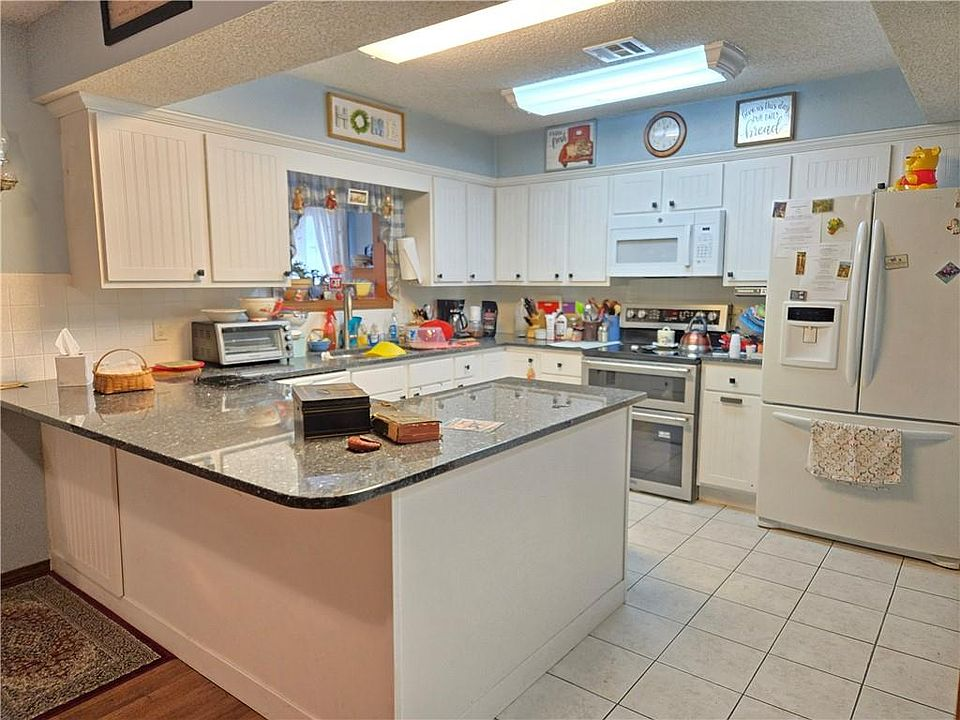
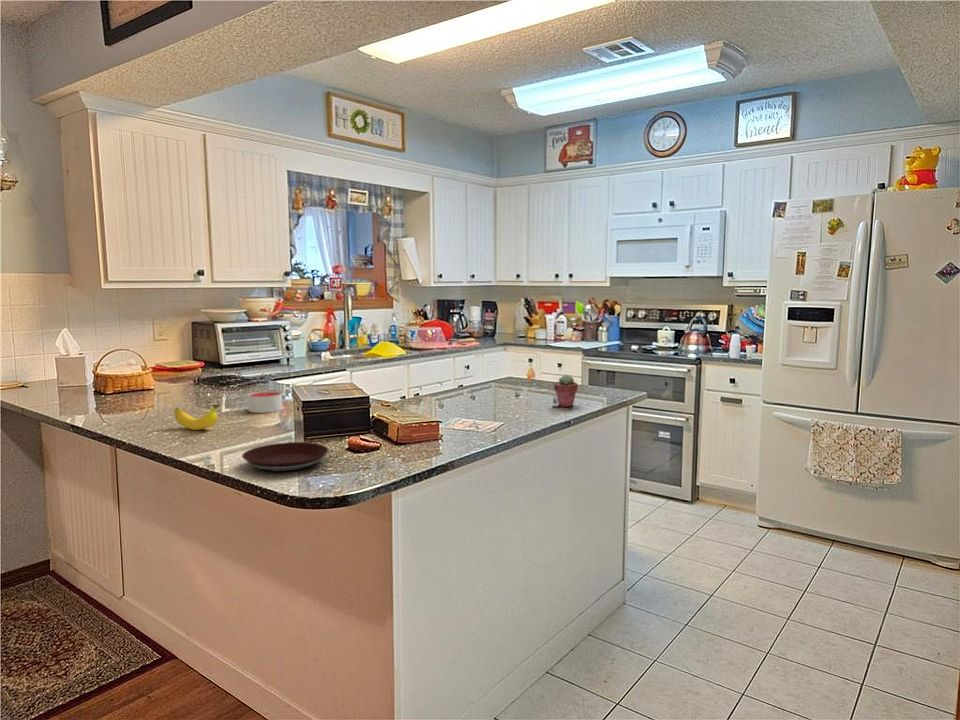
+ banana [173,404,221,431]
+ potted succulent [552,373,579,408]
+ candle [247,390,283,414]
+ plate [241,441,329,473]
